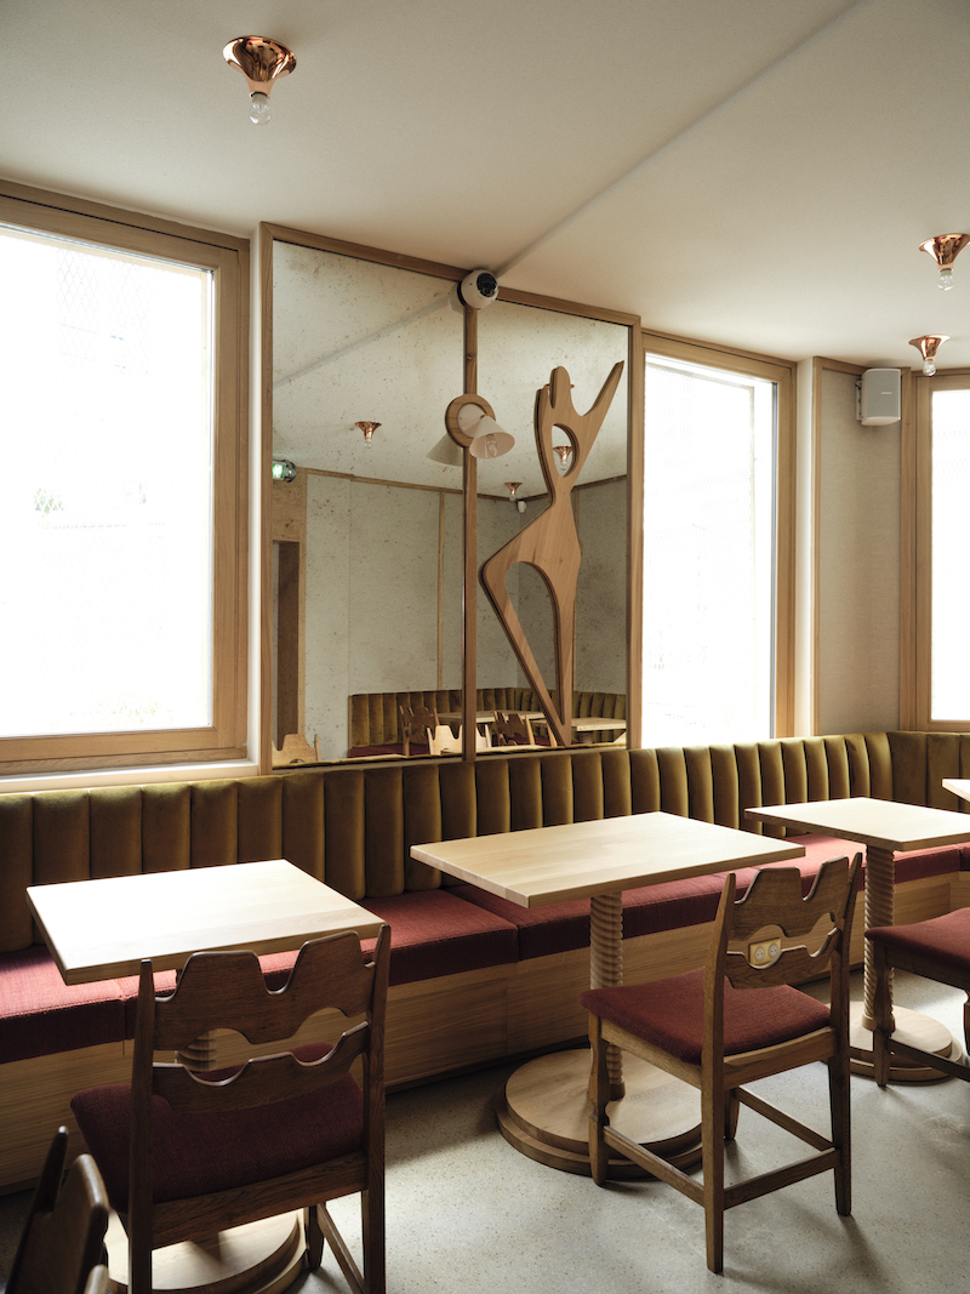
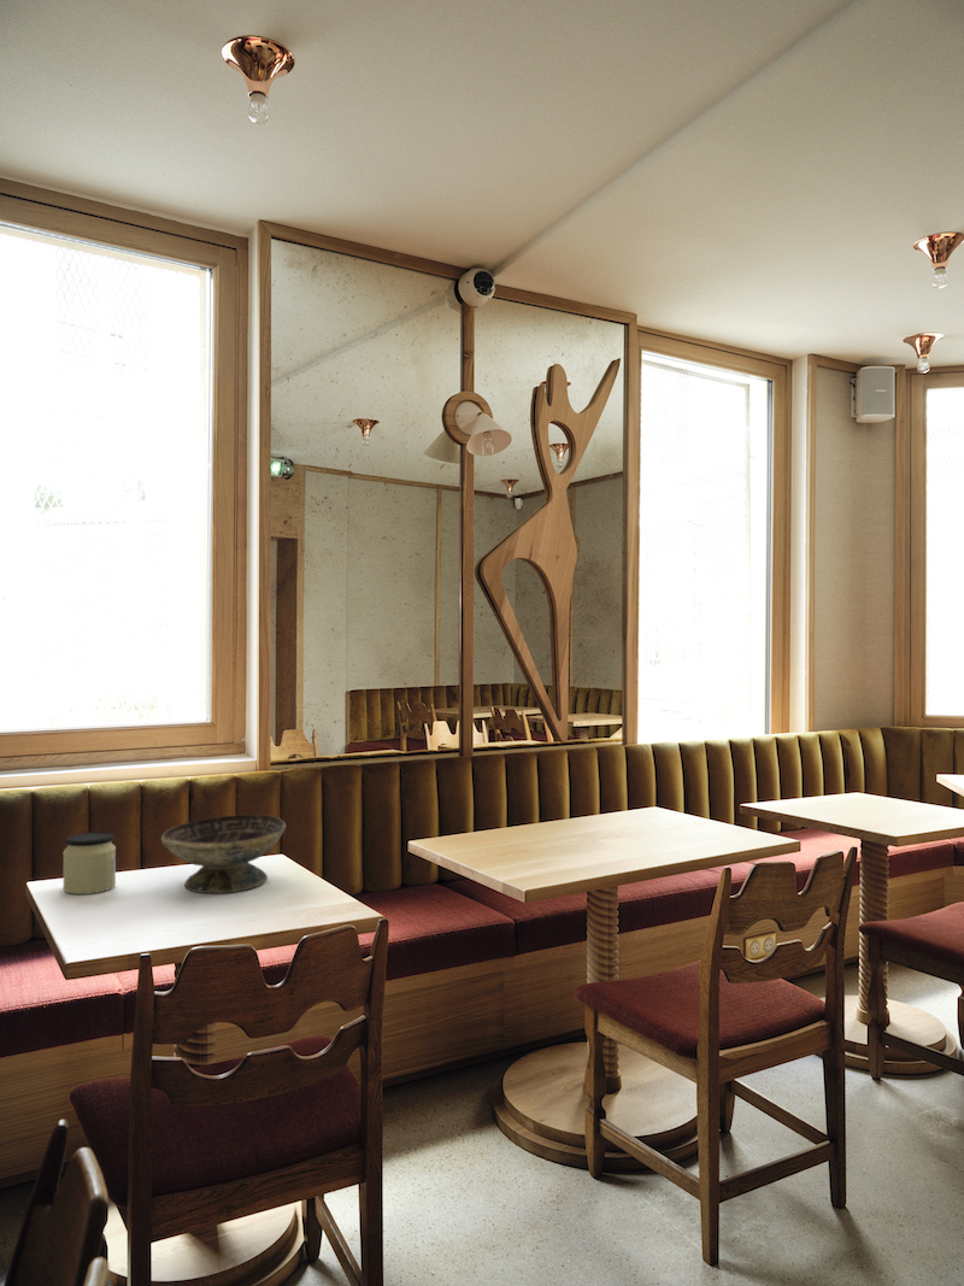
+ decorative bowl [160,814,287,894]
+ jar [61,832,117,895]
